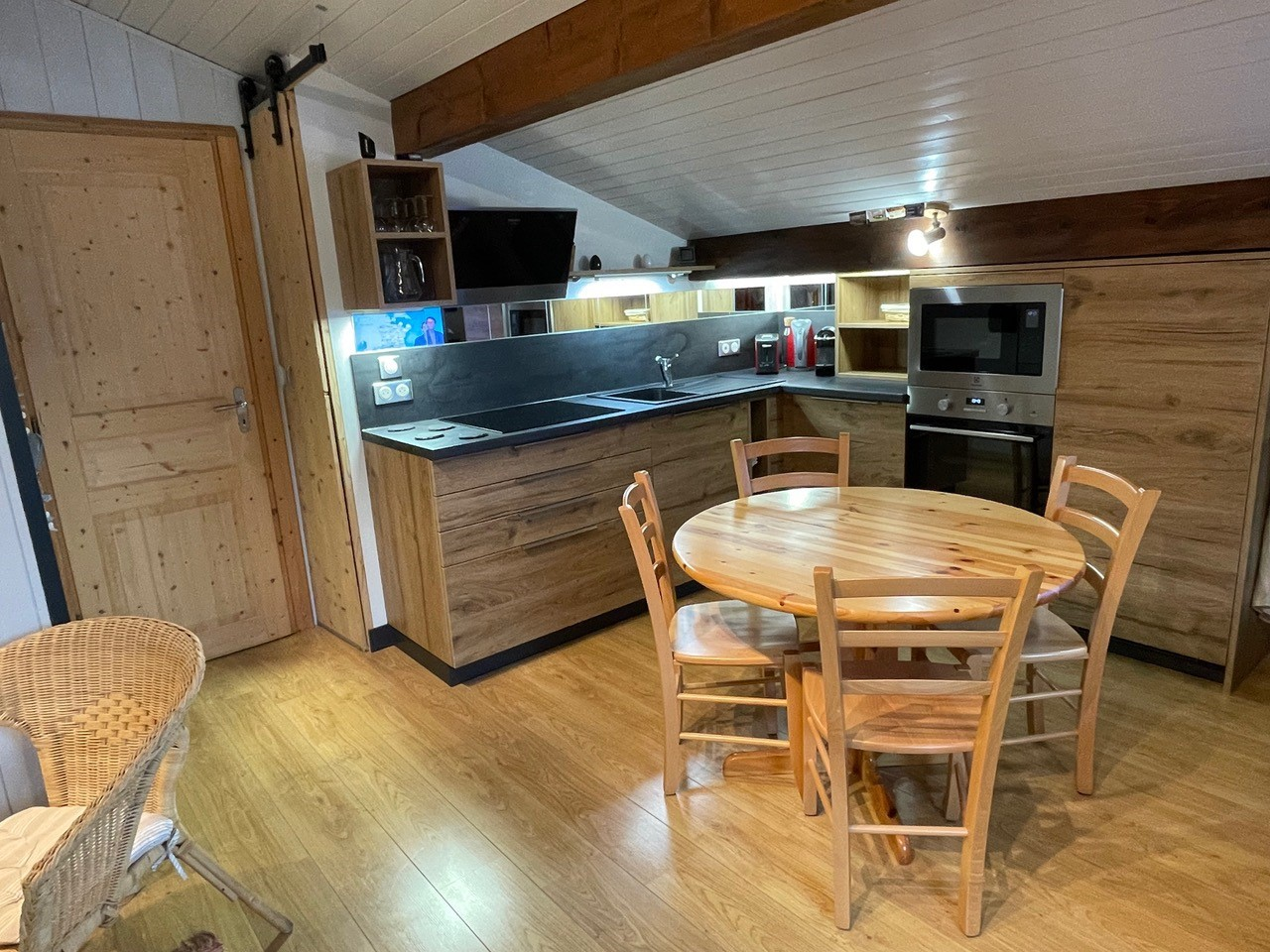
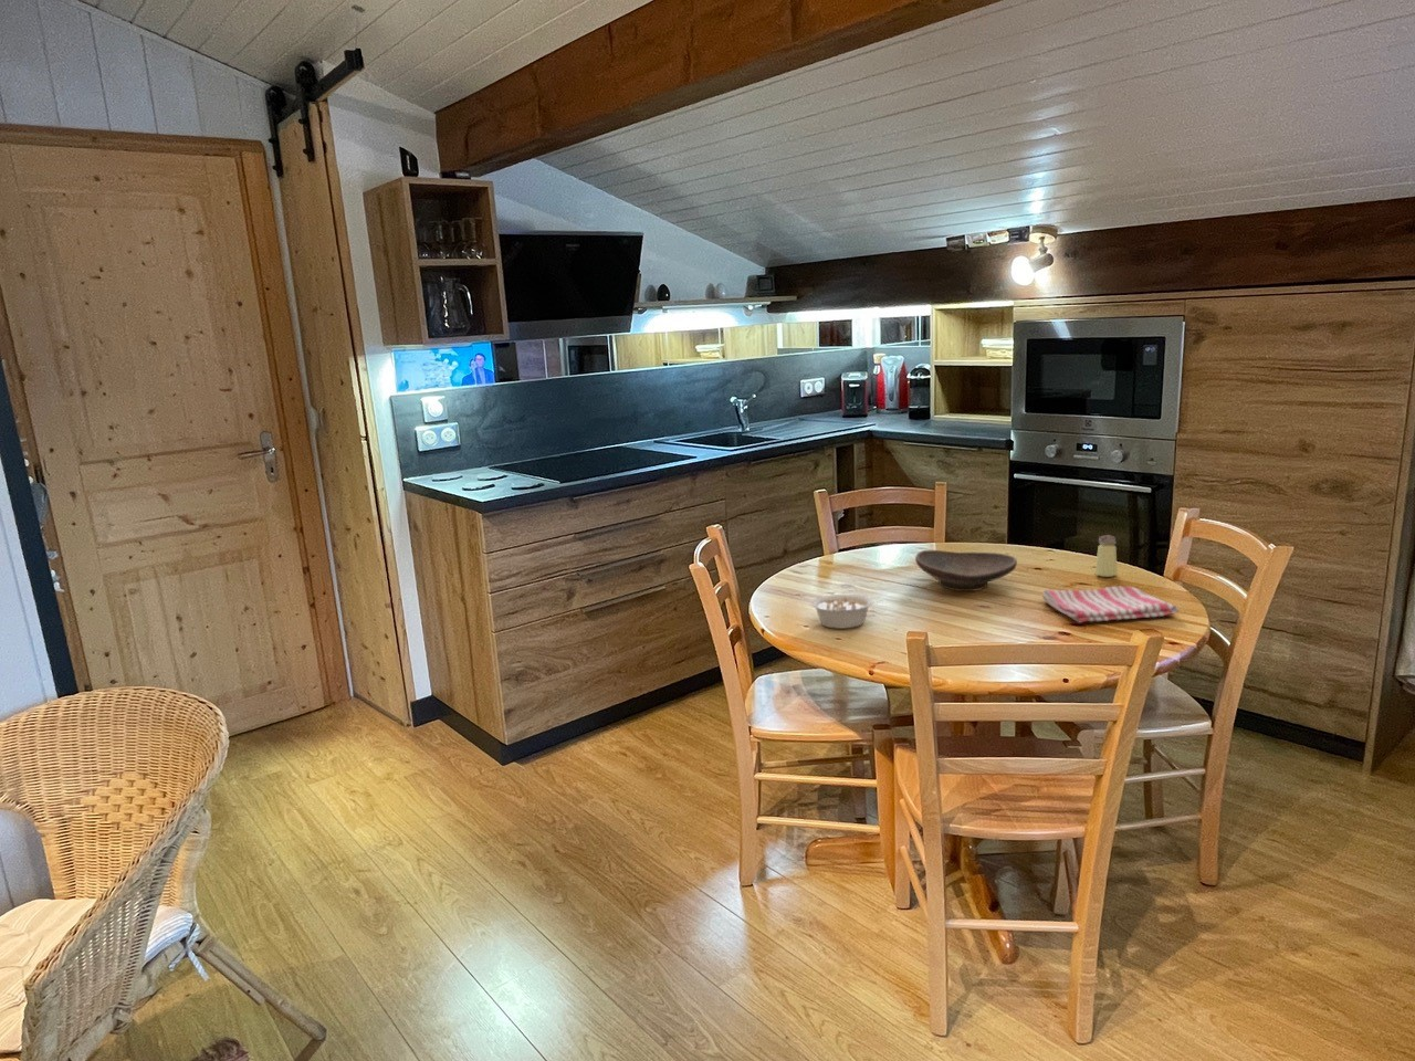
+ saltshaker [1094,534,1119,578]
+ decorative bowl [915,549,1018,593]
+ legume [809,594,886,630]
+ dish towel [1042,586,1181,624]
